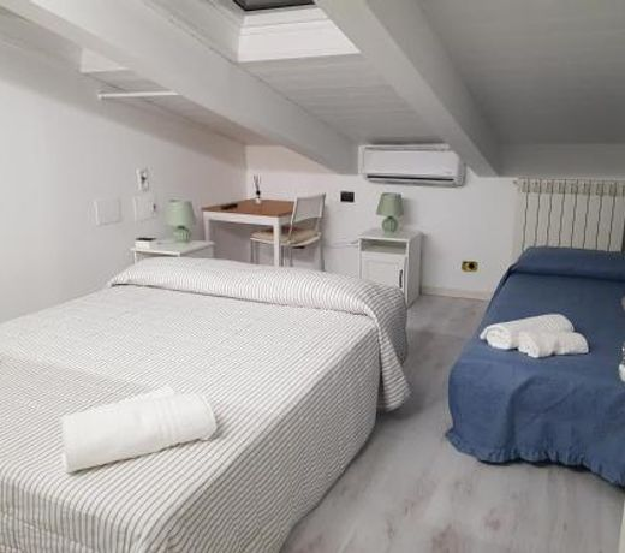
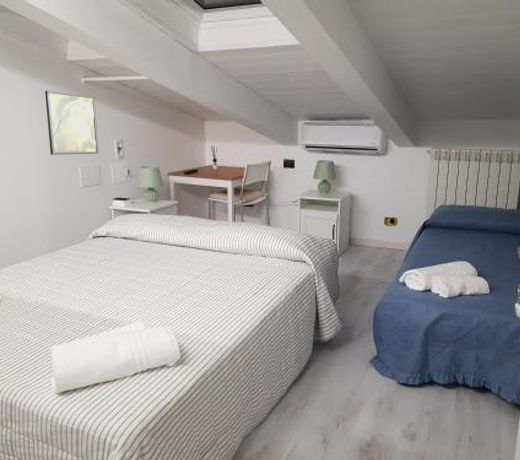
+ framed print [44,90,99,156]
